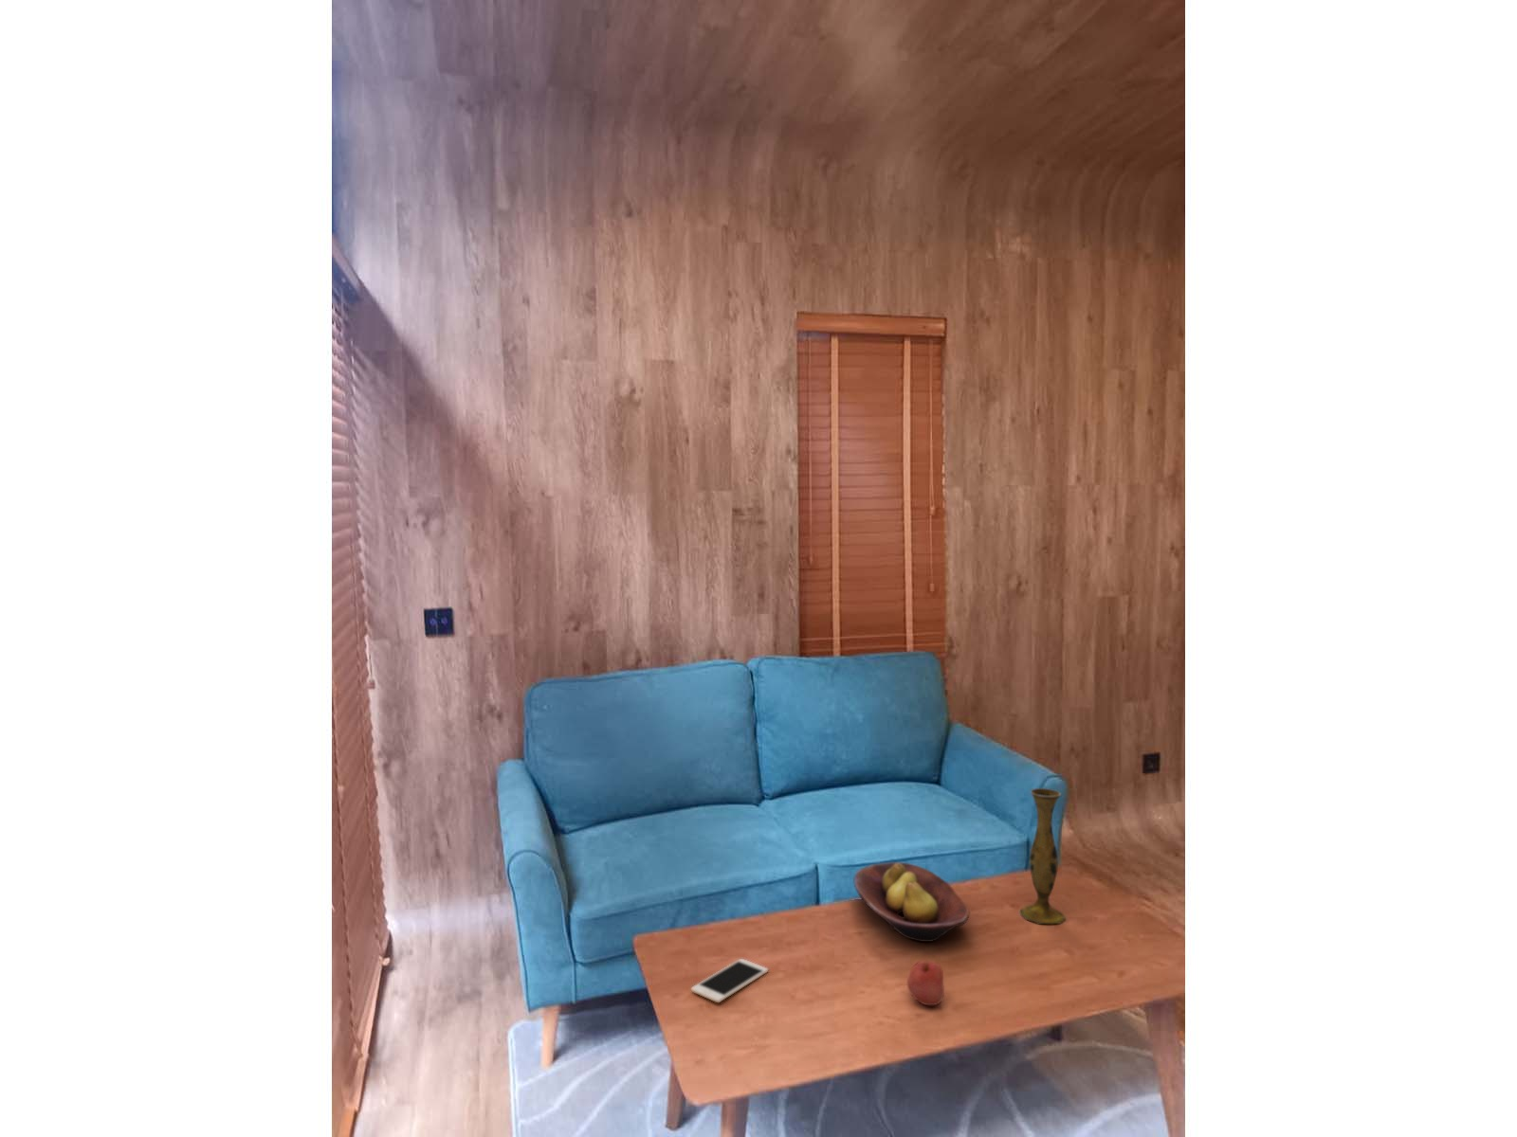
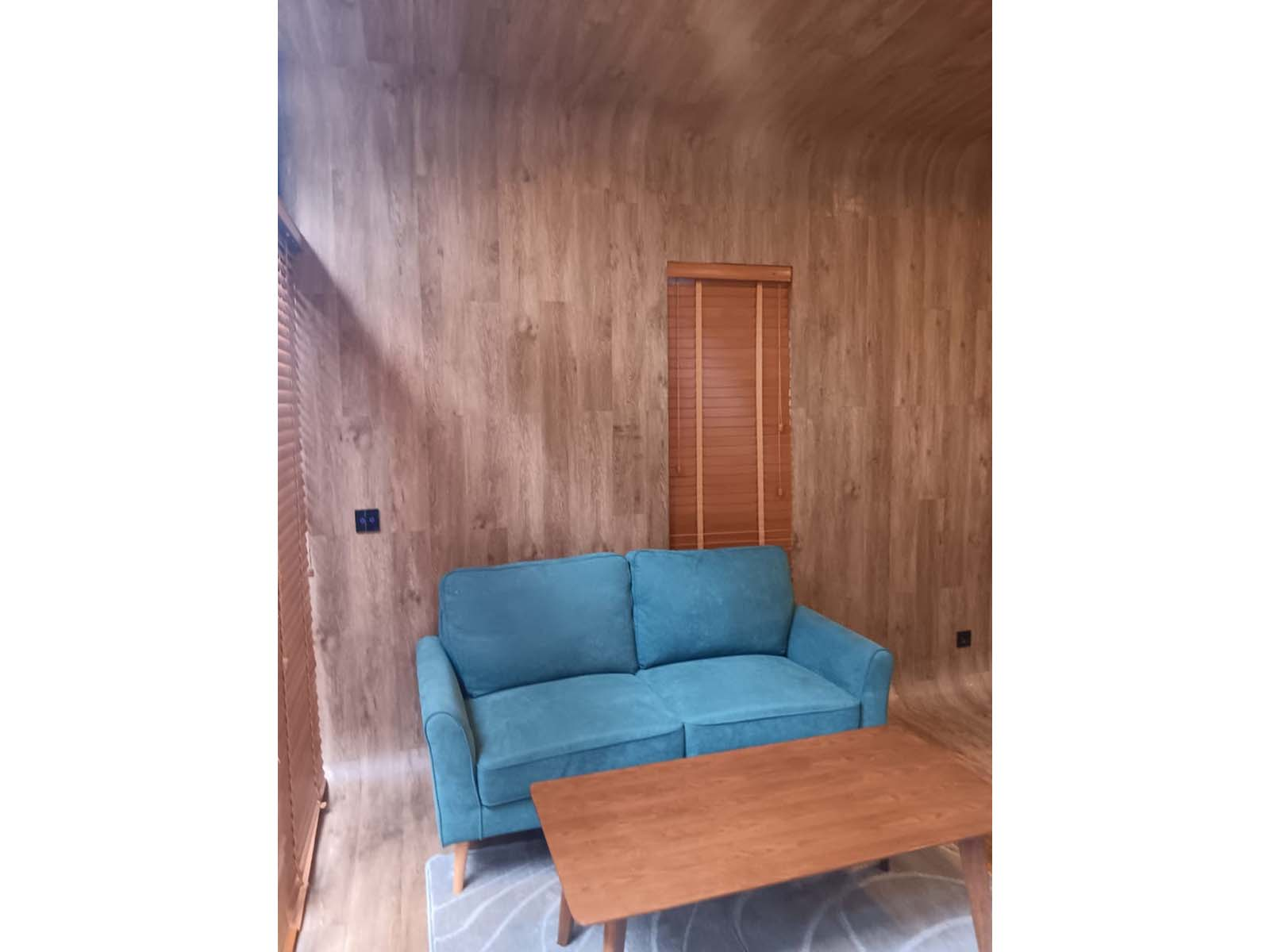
- vase [1018,787,1067,924]
- fruit bowl [853,861,970,942]
- apple [907,960,945,1007]
- cell phone [690,958,769,1003]
